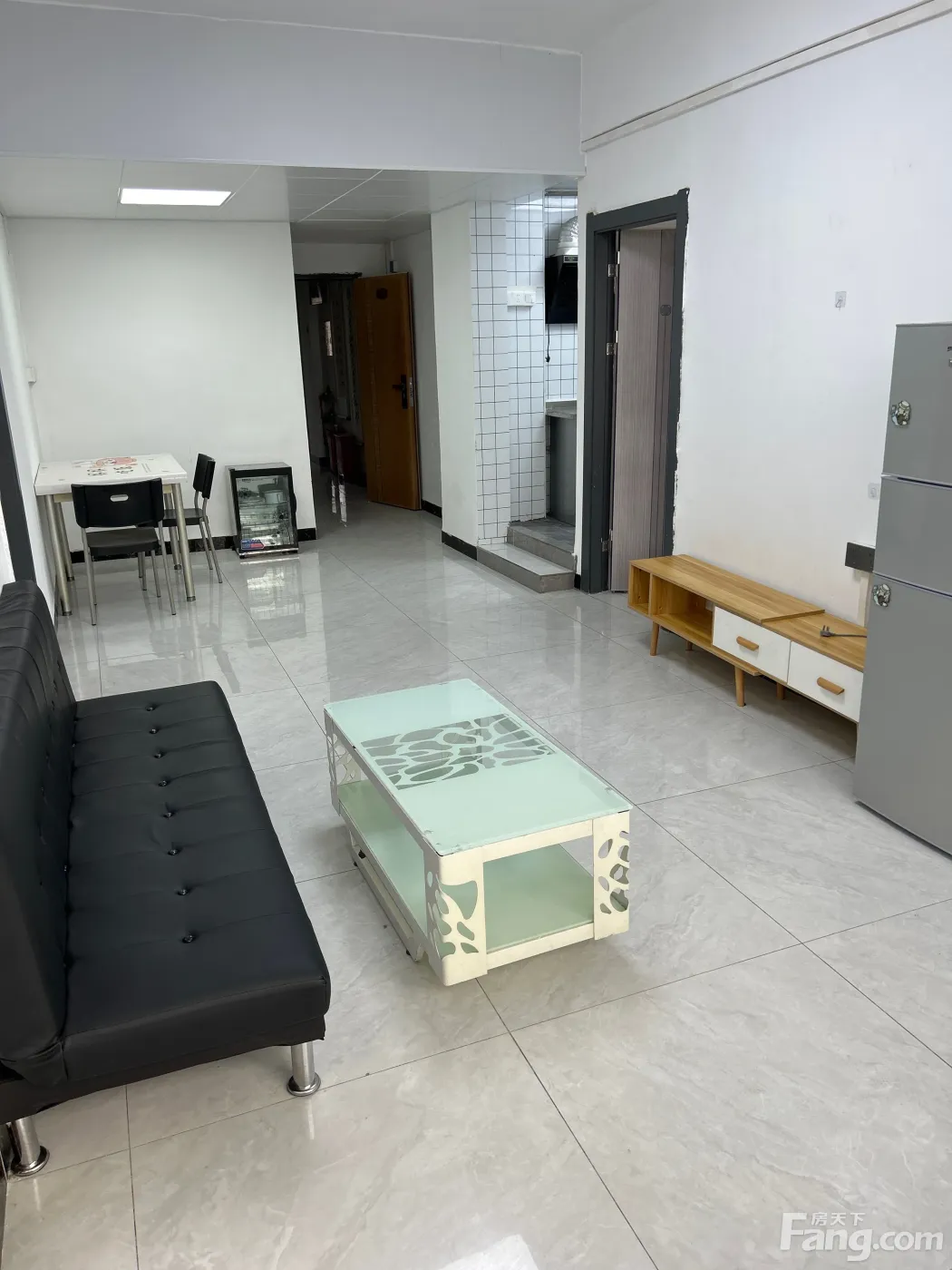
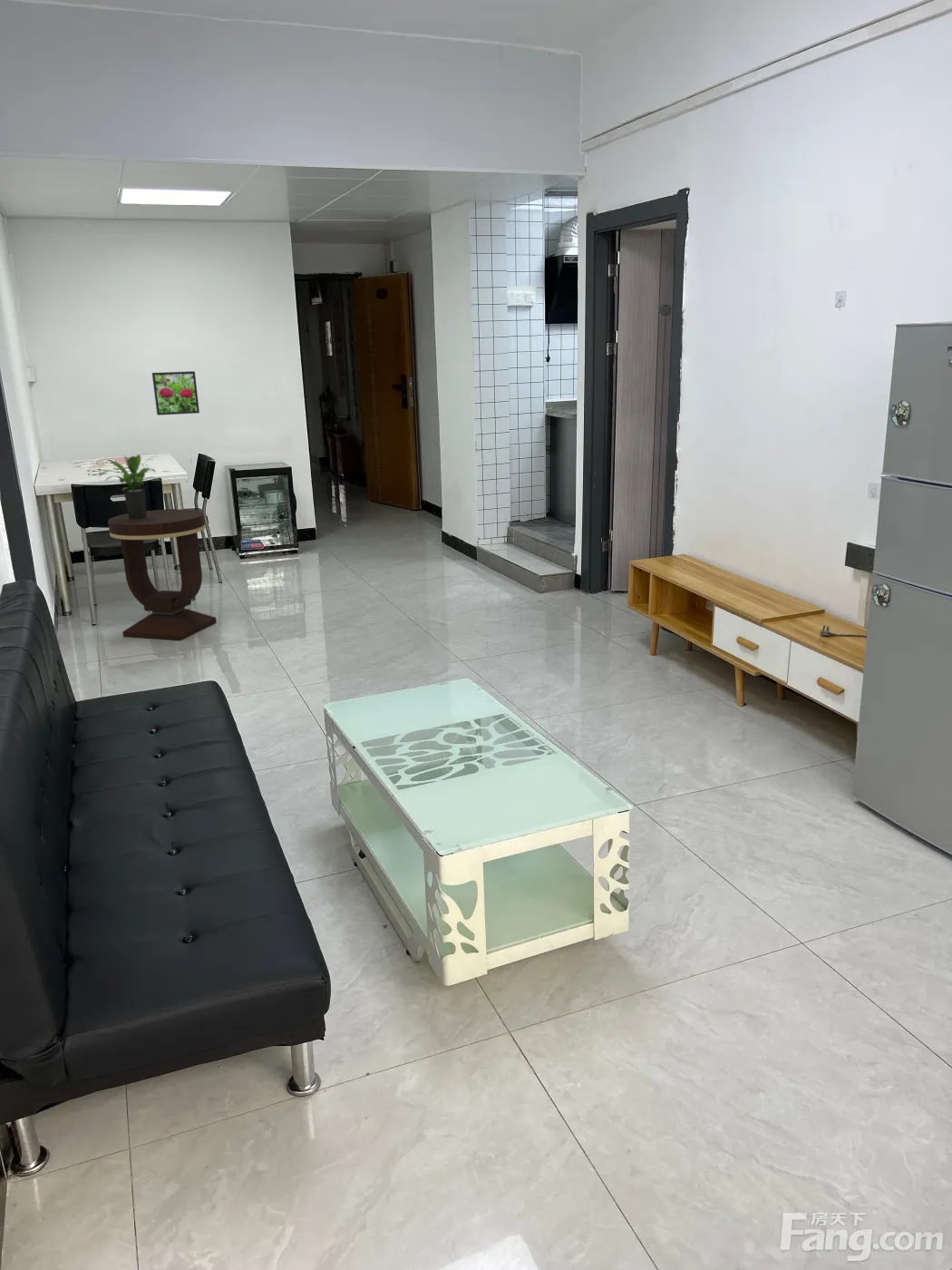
+ potted plant [97,454,164,519]
+ side table [107,508,218,640]
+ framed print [151,370,200,416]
